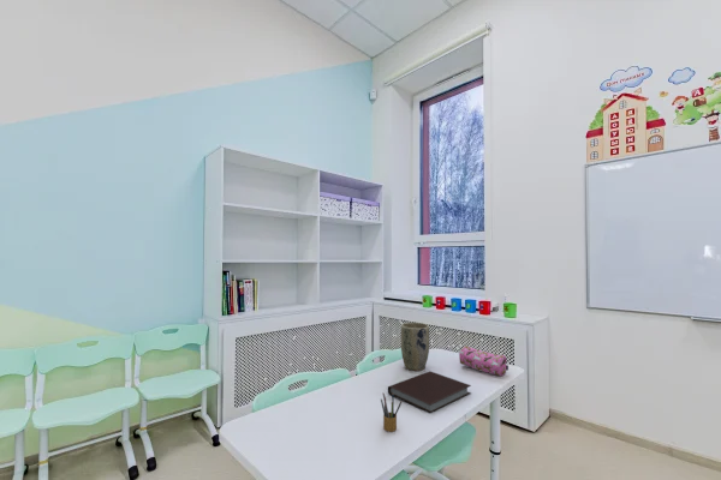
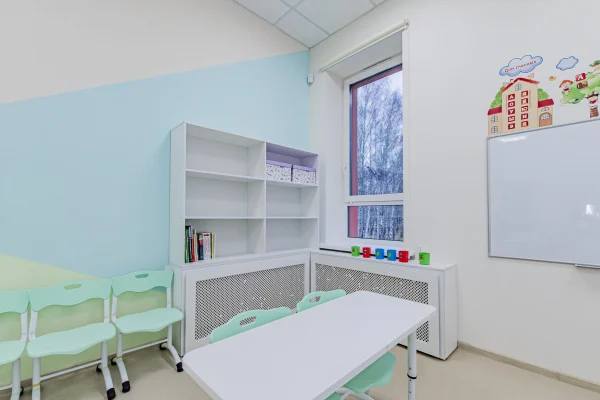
- plant pot [400,322,430,372]
- pencil case [458,344,510,377]
- notebook [387,370,472,414]
- pencil box [380,392,403,433]
